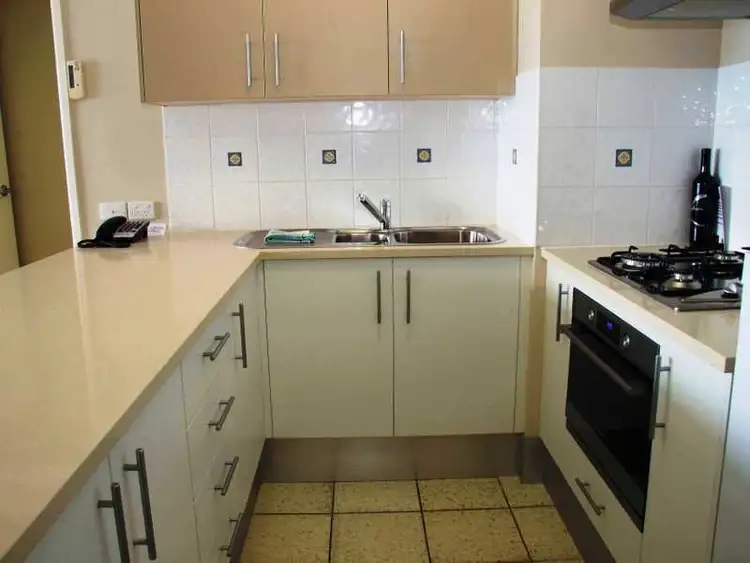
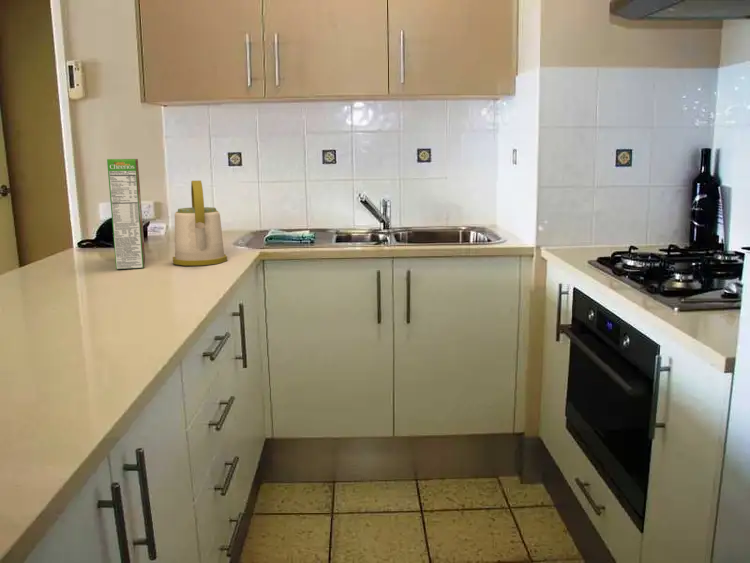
+ cereal box [106,158,146,270]
+ kettle [172,180,228,266]
